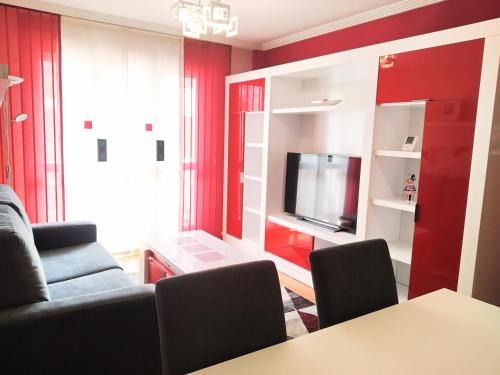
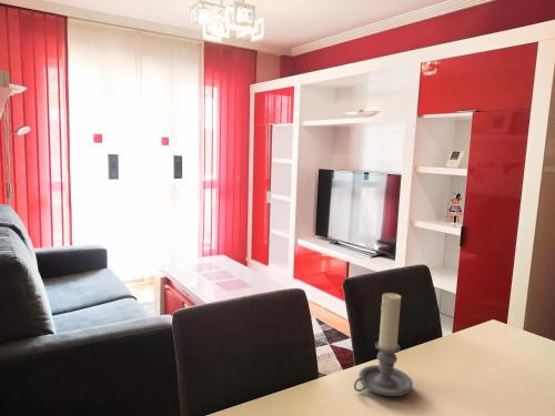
+ candle holder [353,292,414,397]
